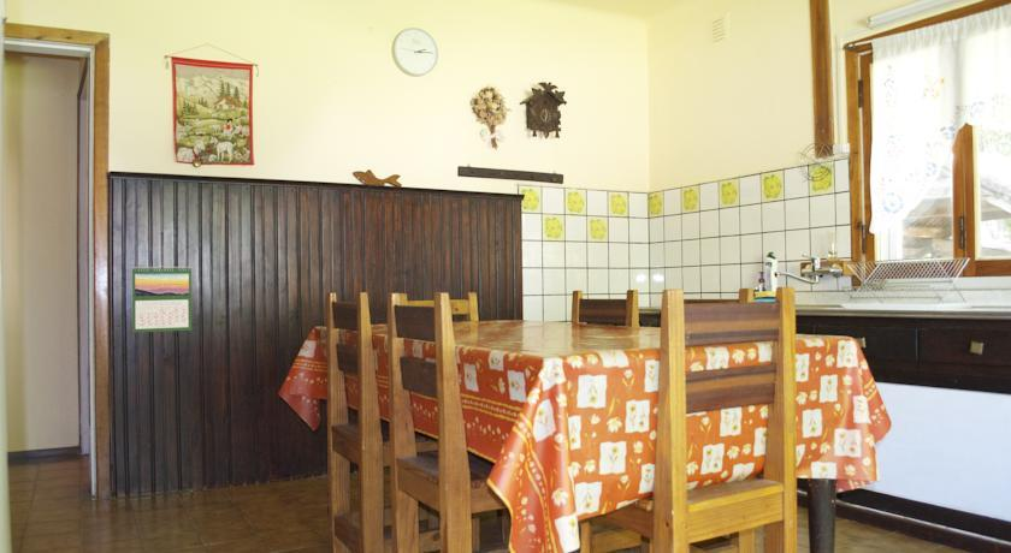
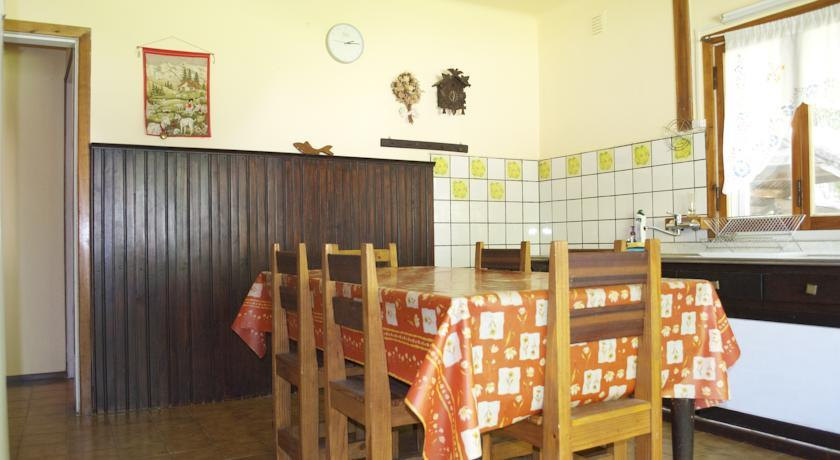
- calendar [131,264,193,333]
